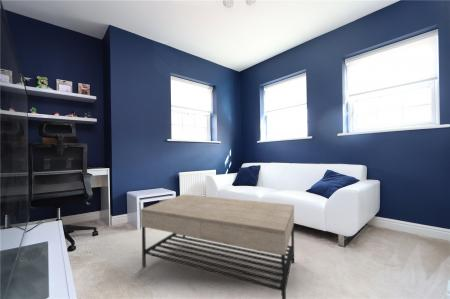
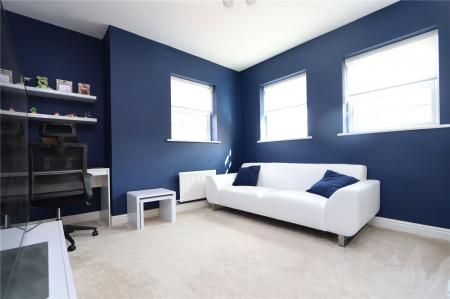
- coffee table [140,193,295,299]
